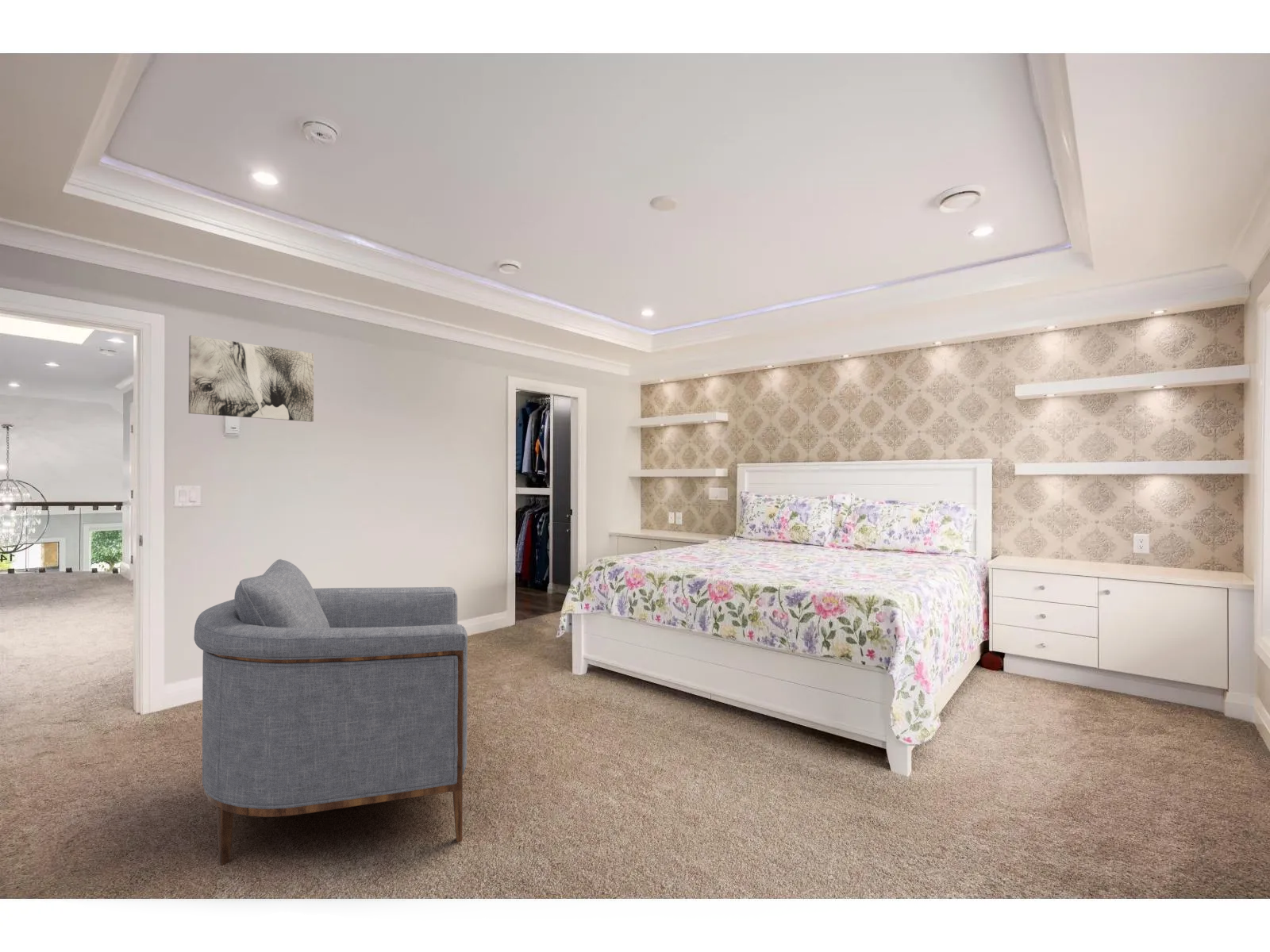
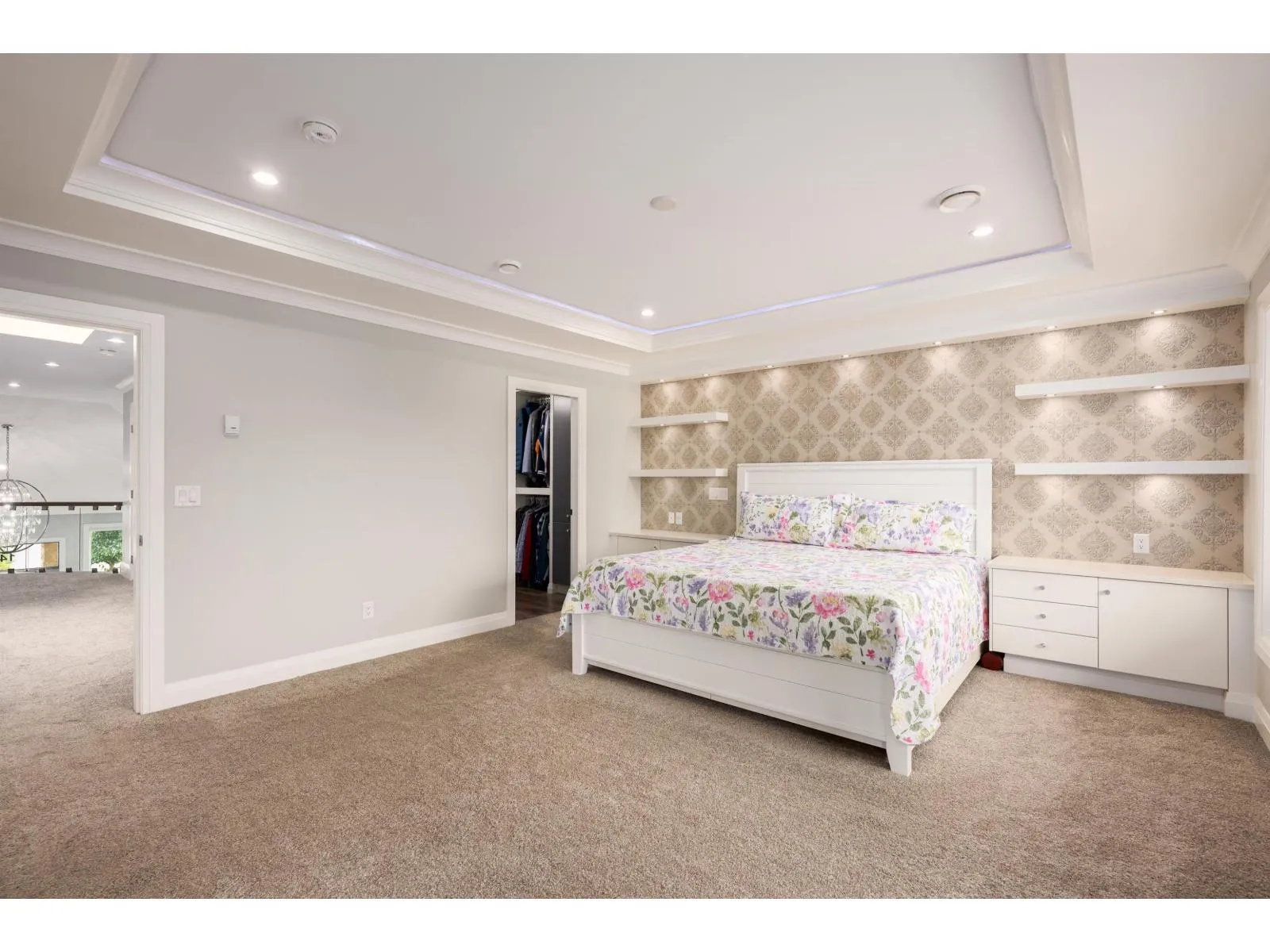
- armchair [193,559,468,866]
- wall art [188,335,314,423]
